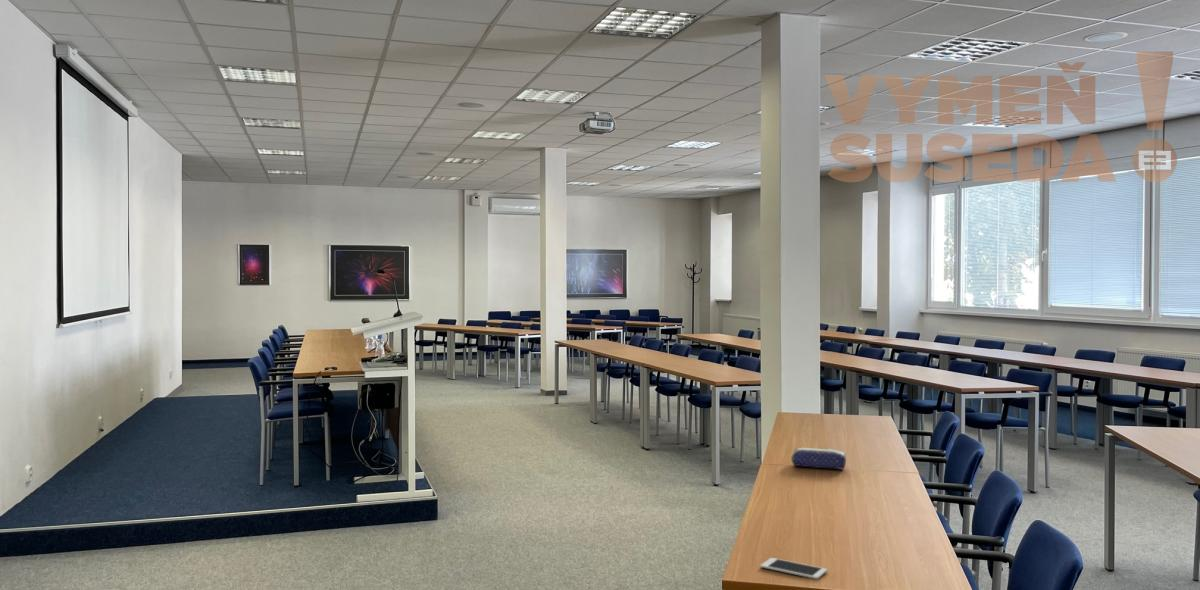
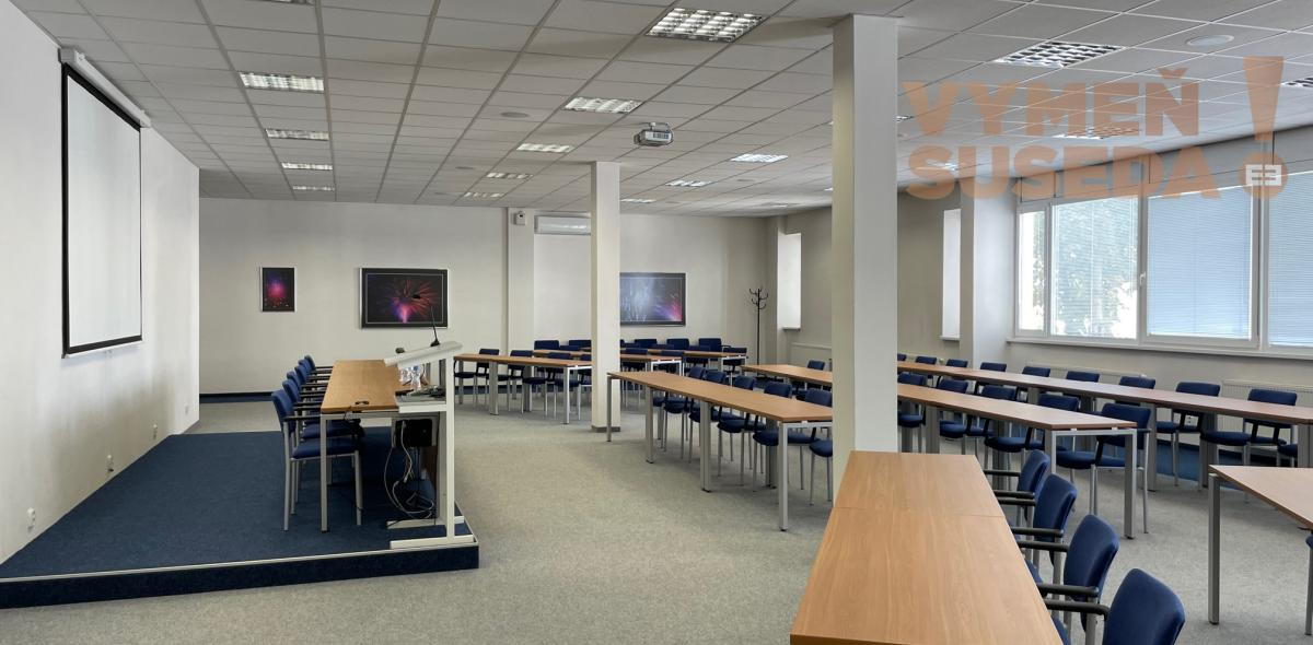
- pencil case [790,447,847,470]
- cell phone [759,557,828,580]
